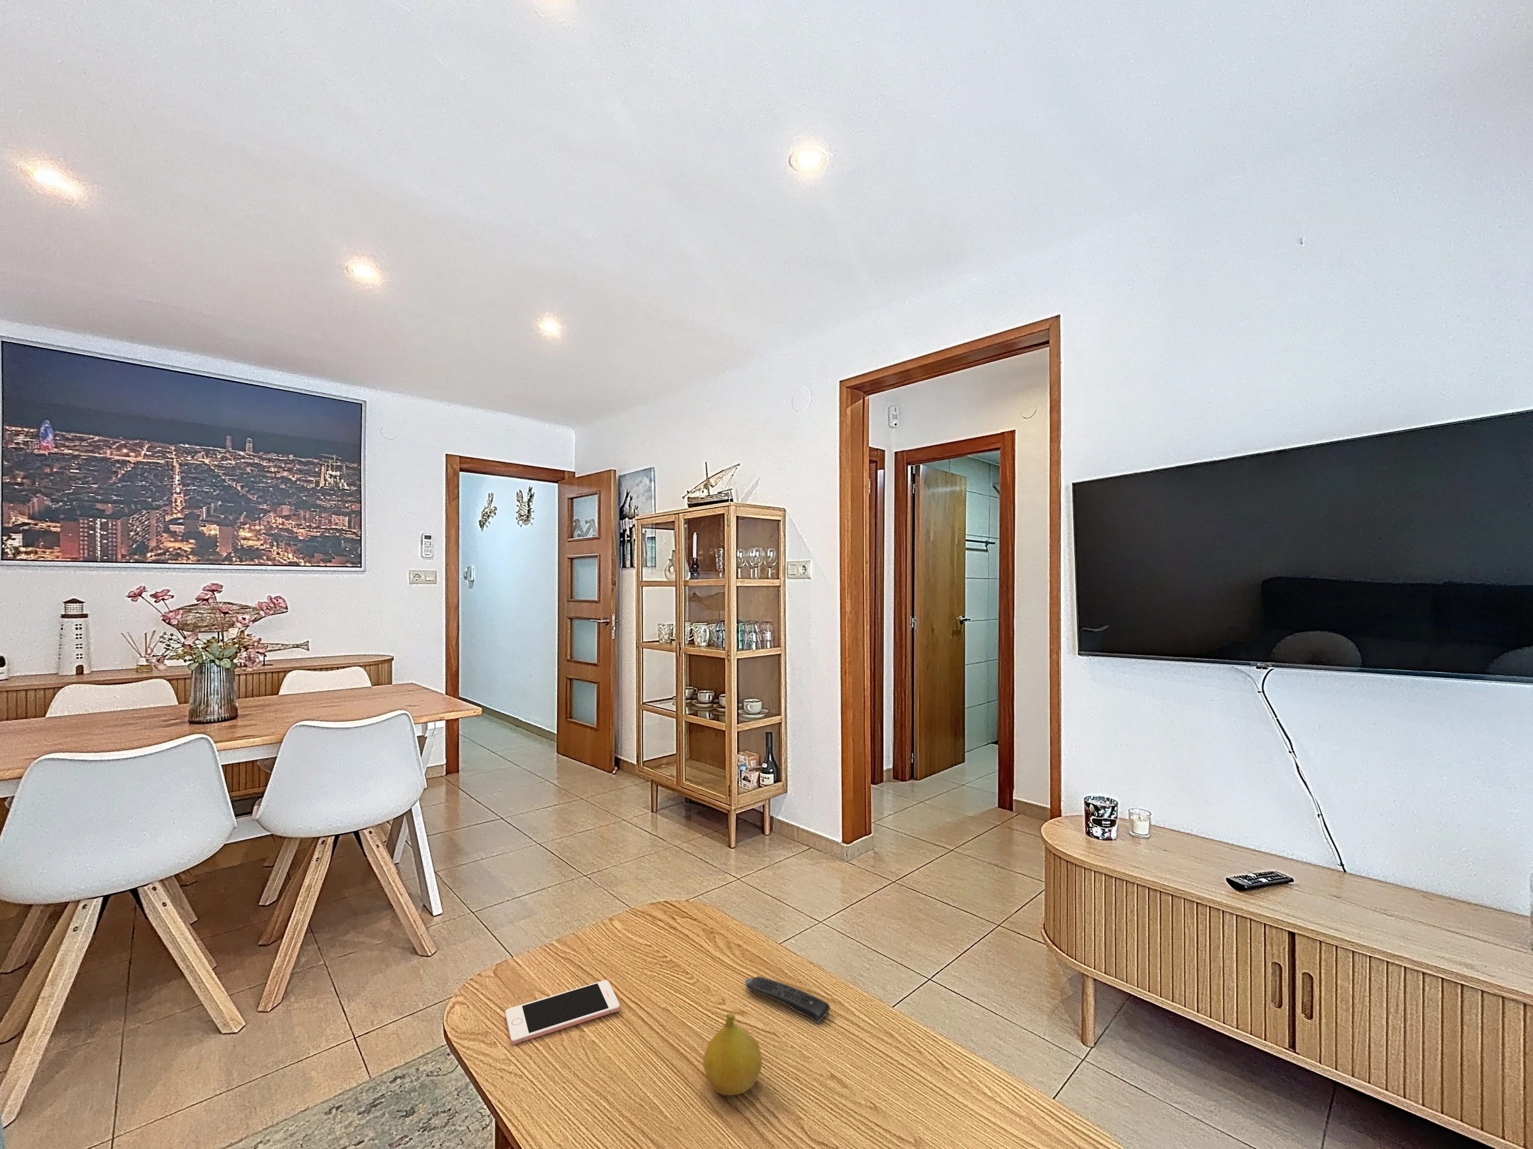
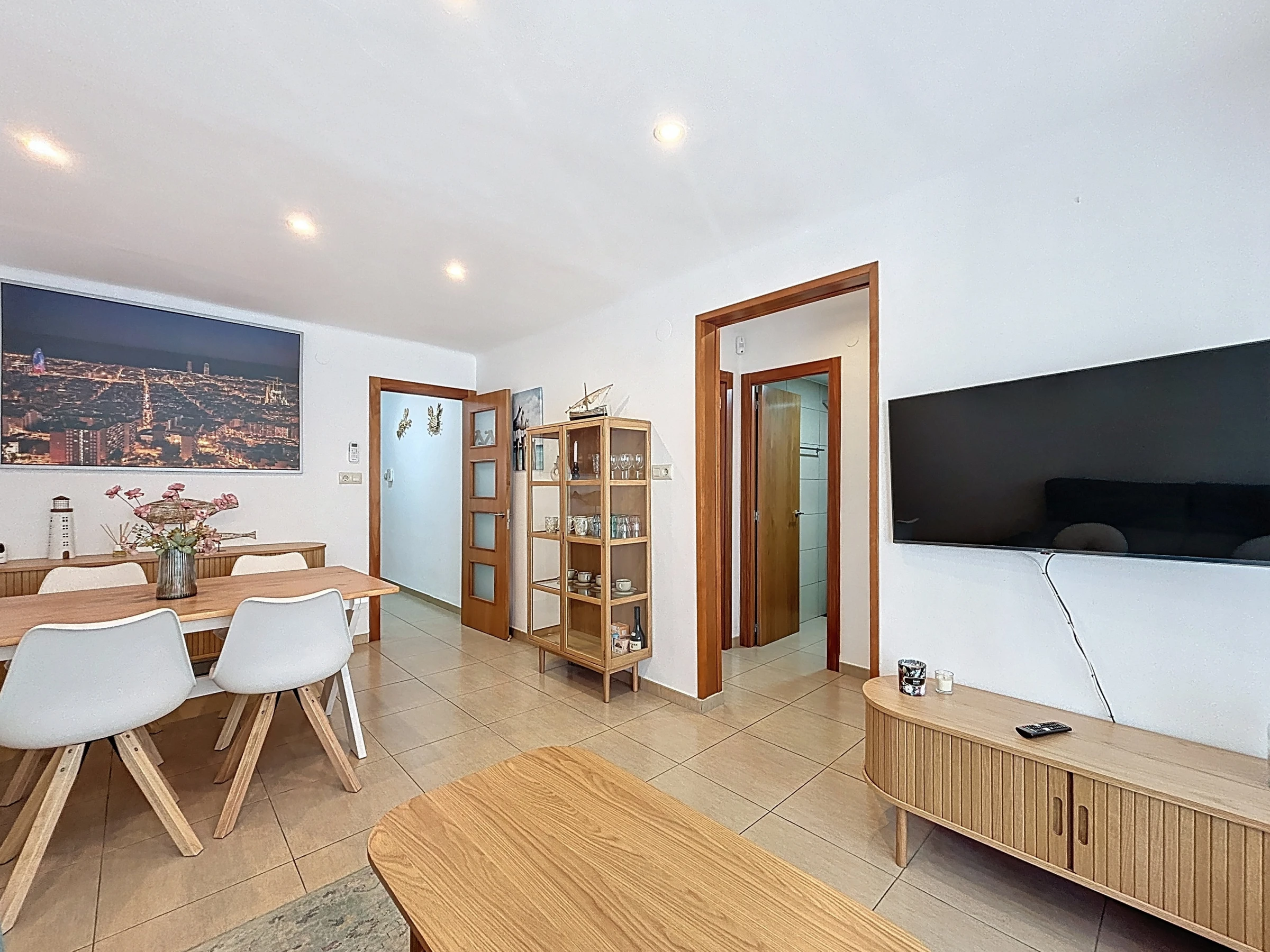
- cell phone [505,979,620,1045]
- remote control [744,975,830,1023]
- fruit [703,1013,763,1096]
